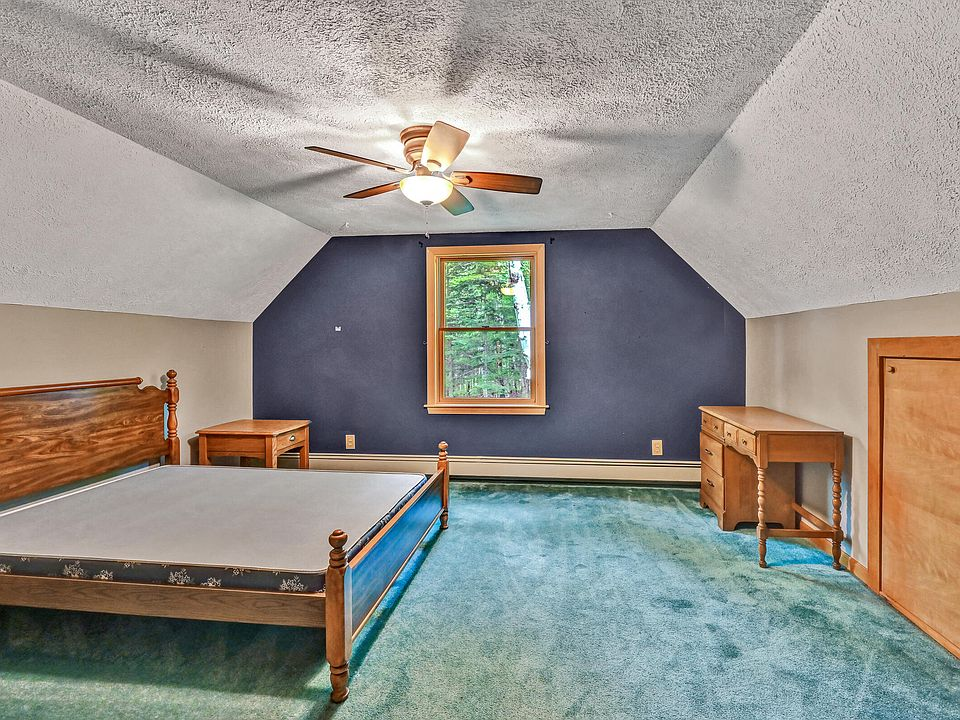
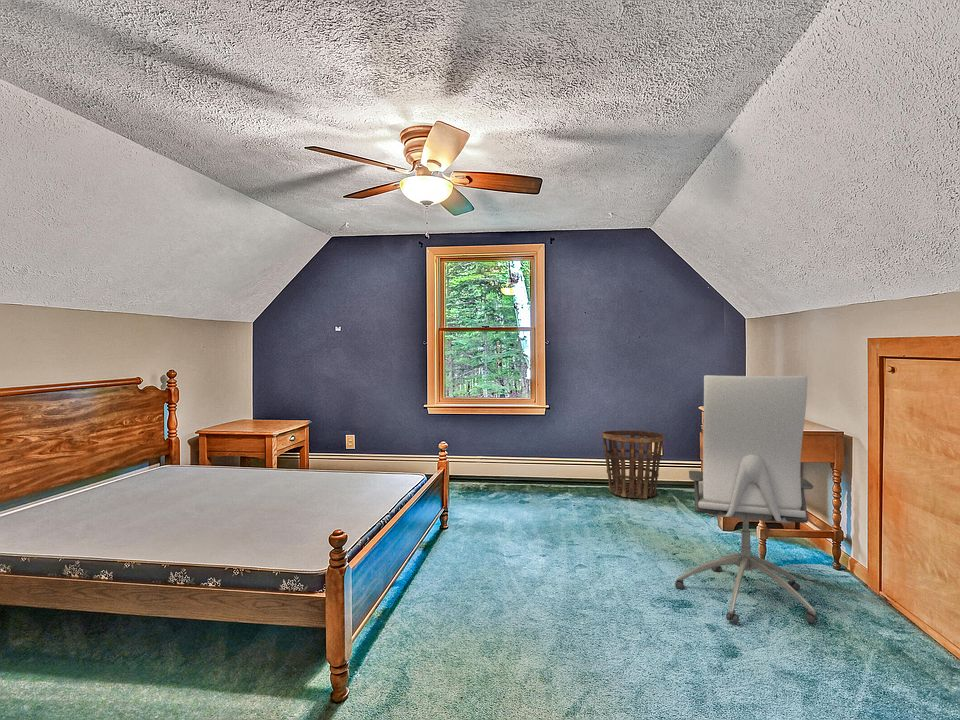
+ basket [601,430,665,499]
+ office chair [674,374,819,624]
